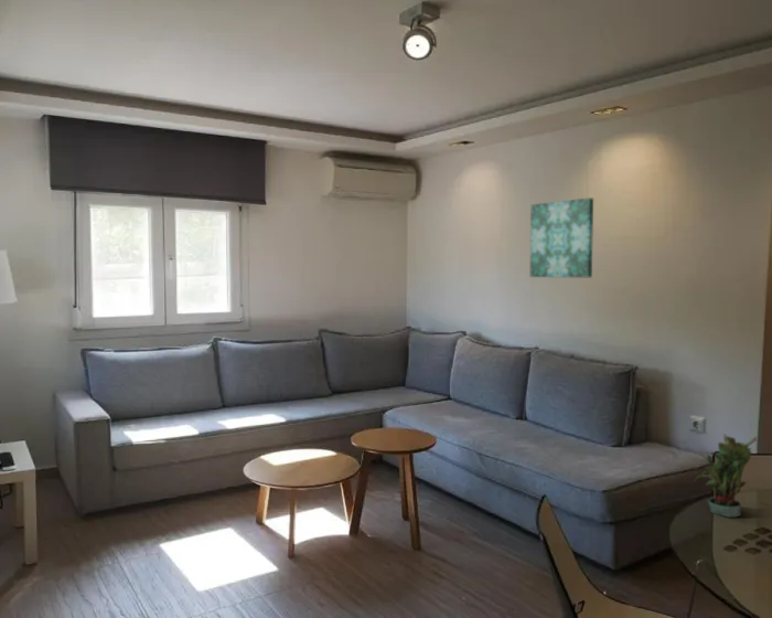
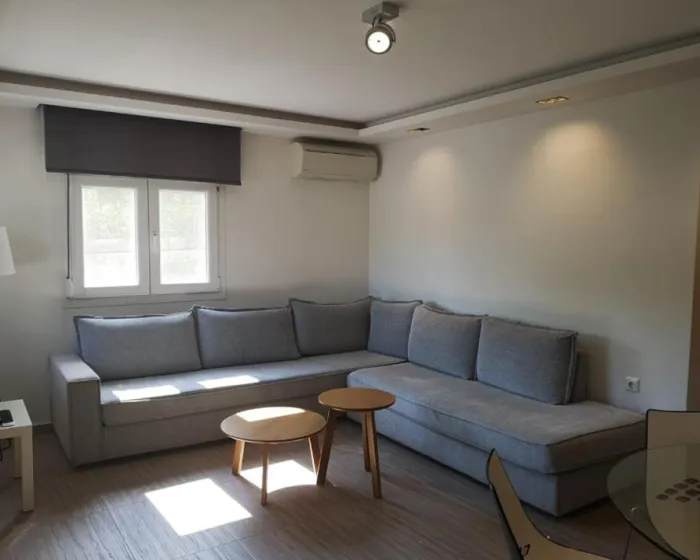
- wall art [529,196,594,278]
- potted plant [694,433,758,518]
